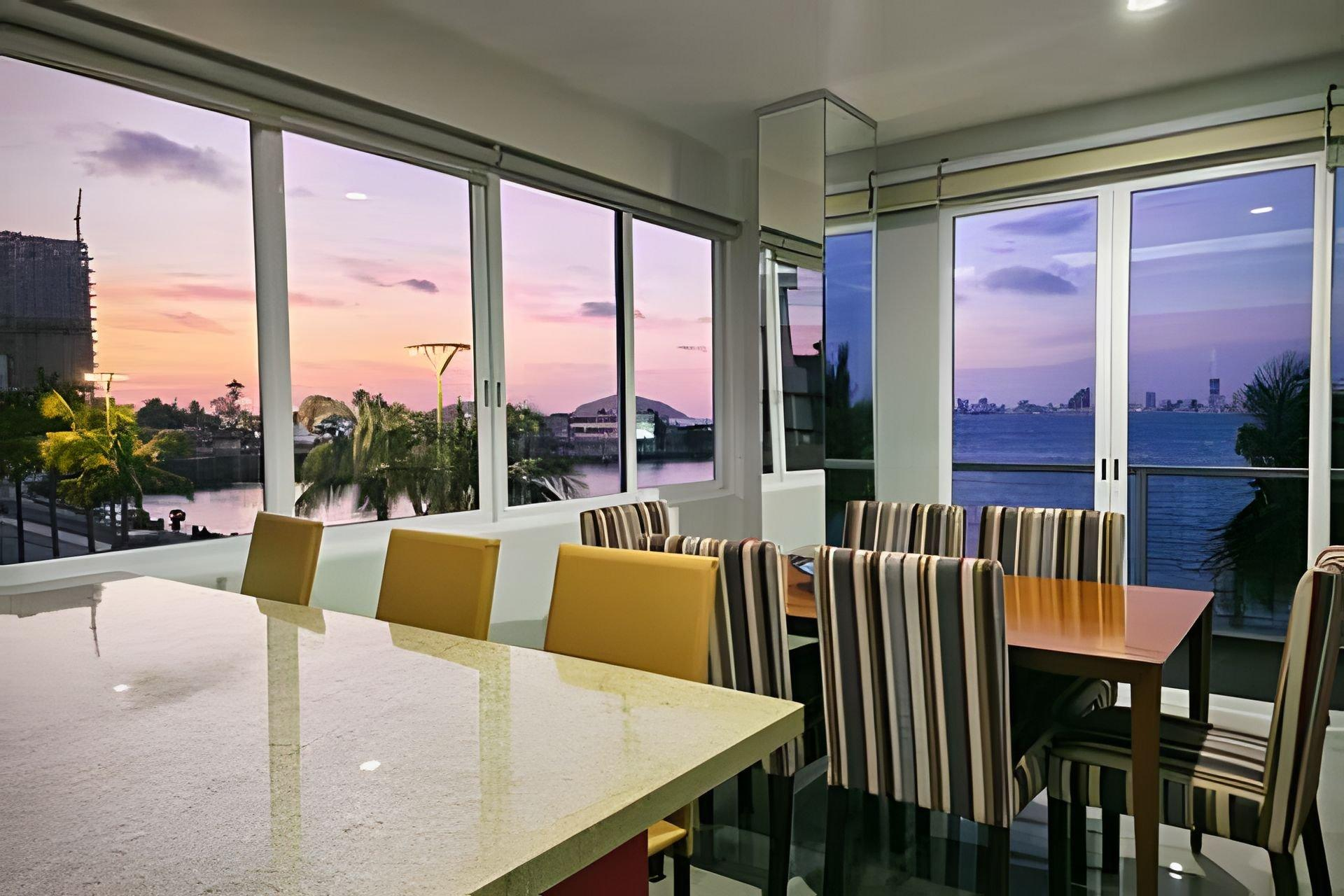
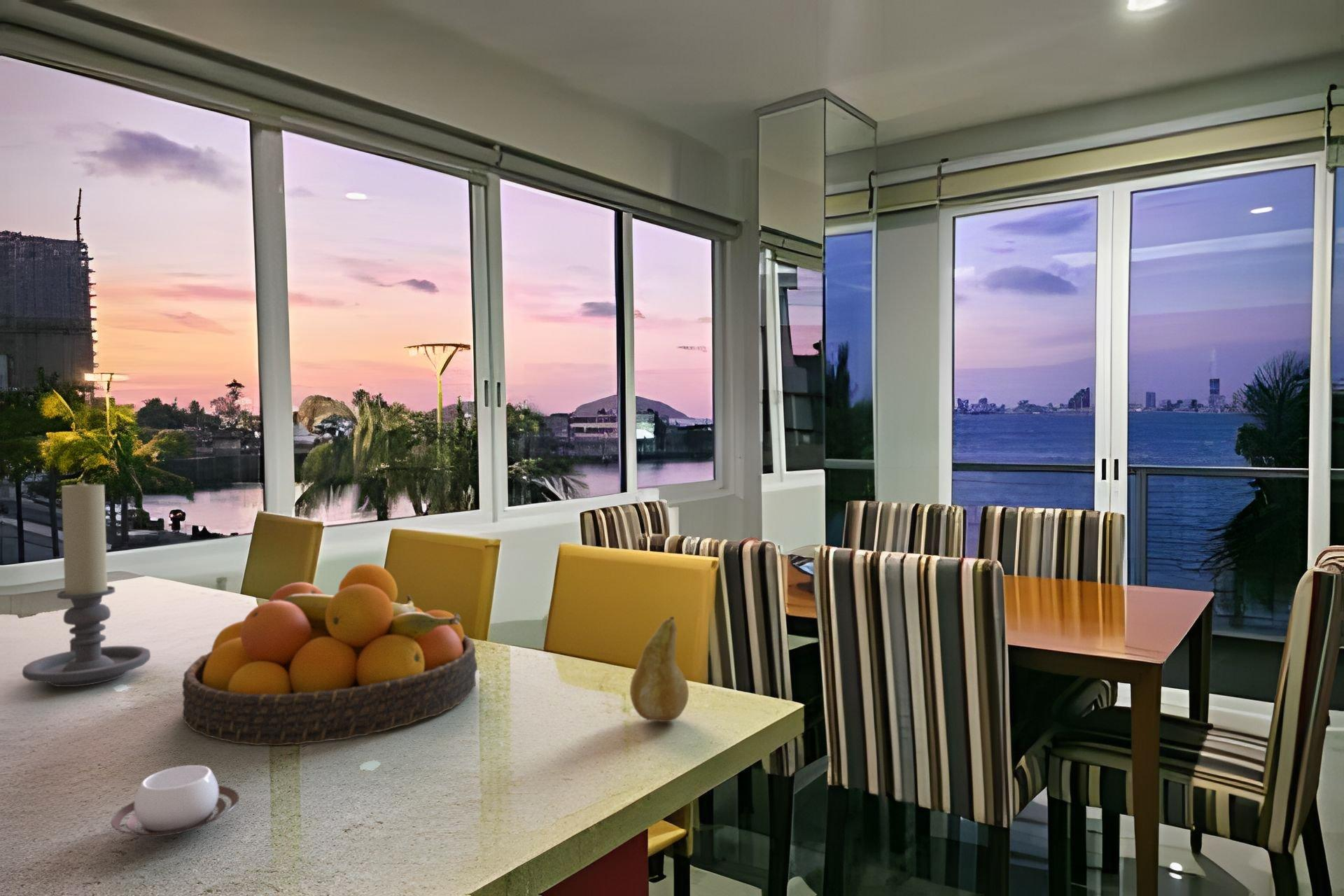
+ candle holder [22,479,151,687]
+ cup [111,764,240,837]
+ fruit [629,616,689,722]
+ fruit bowl [181,563,478,746]
